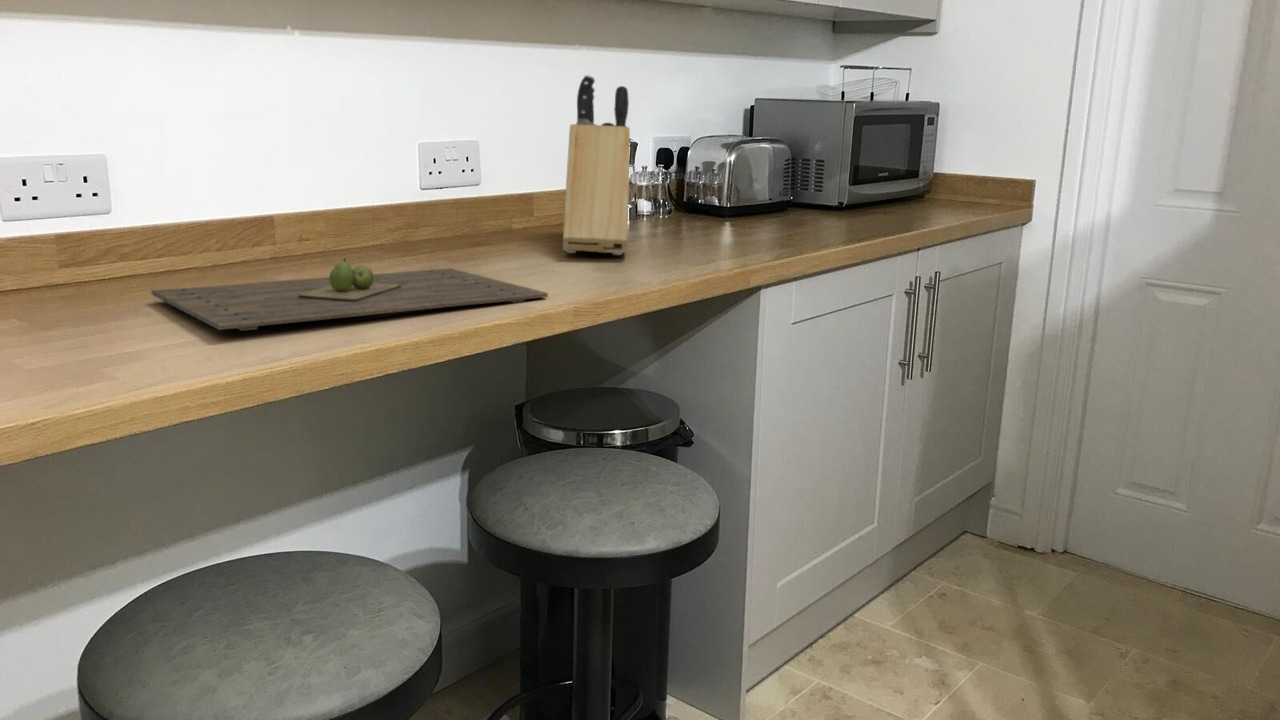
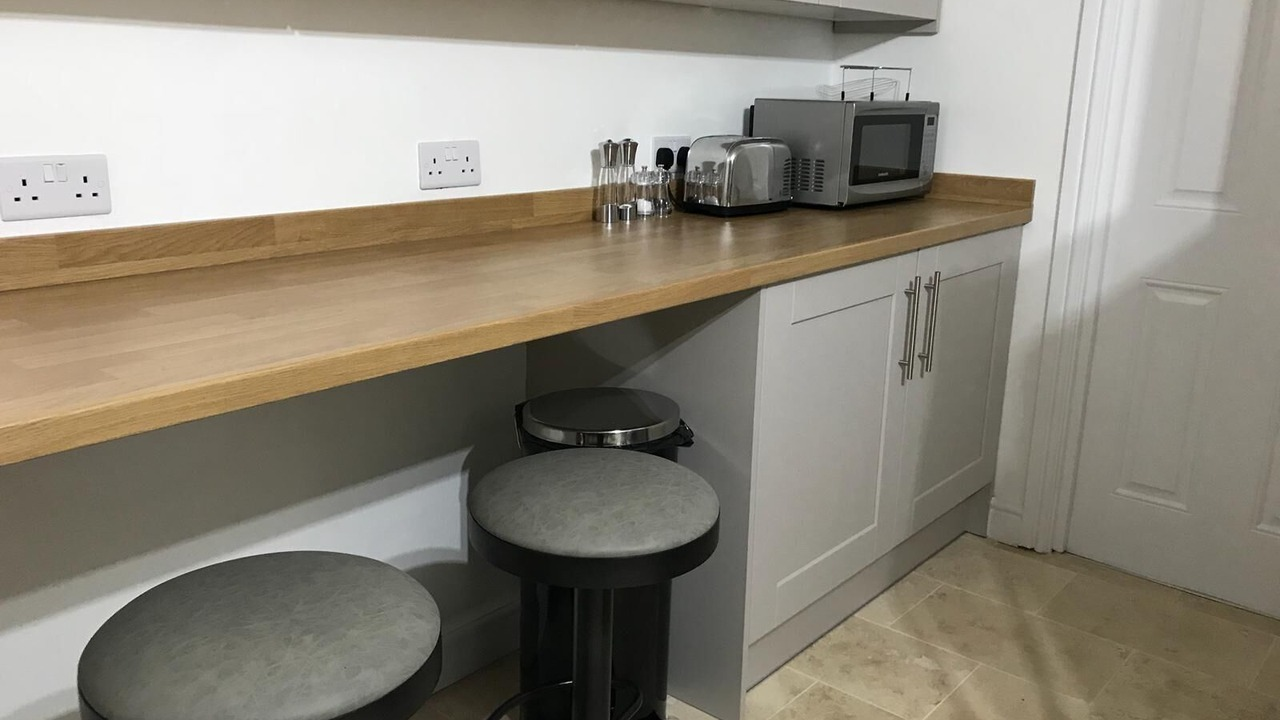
- cutting board [150,257,549,332]
- knife block [562,74,631,256]
